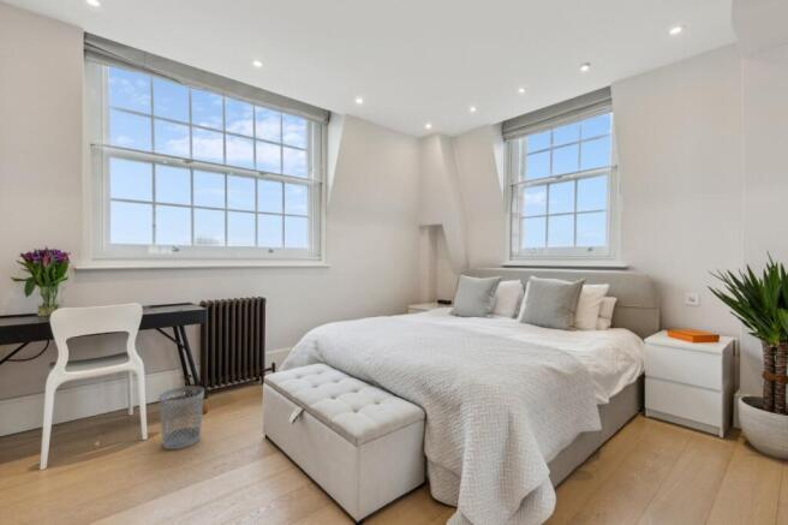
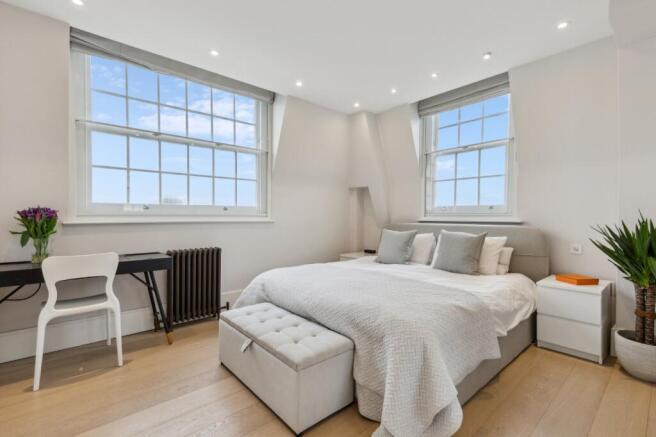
- wastebasket [157,384,205,451]
